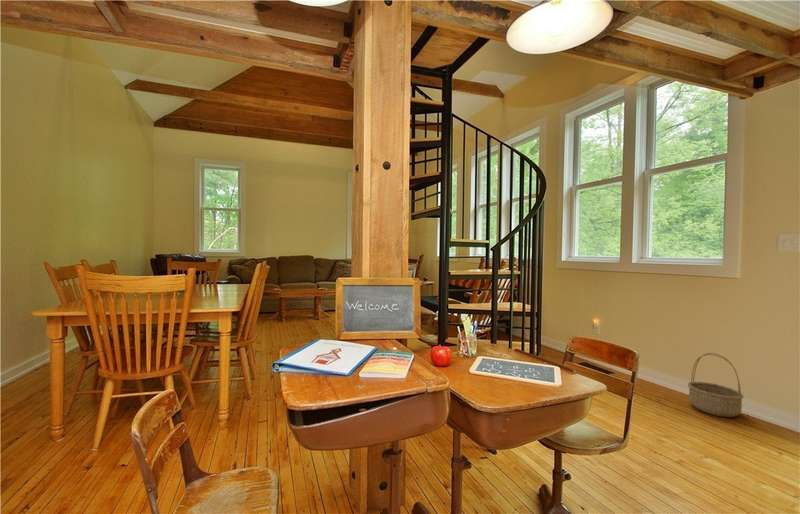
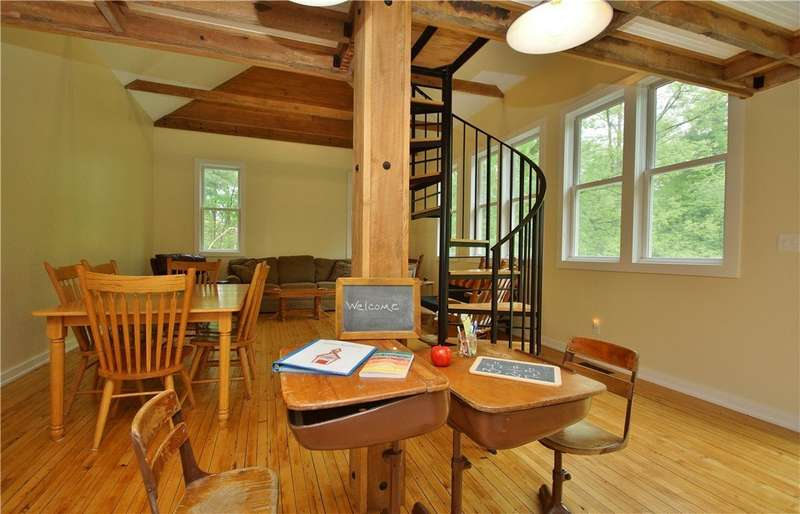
- basket [687,352,745,418]
